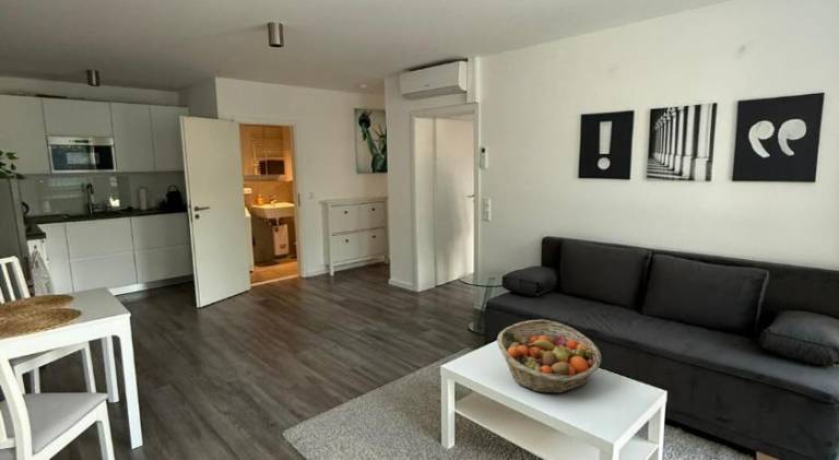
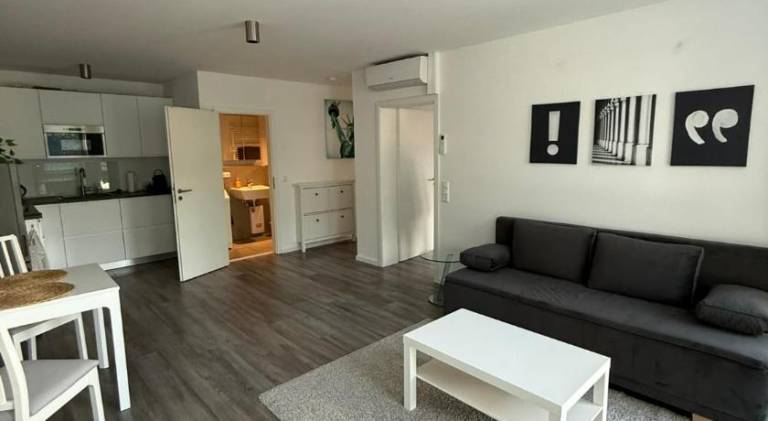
- fruit basket [496,319,602,394]
